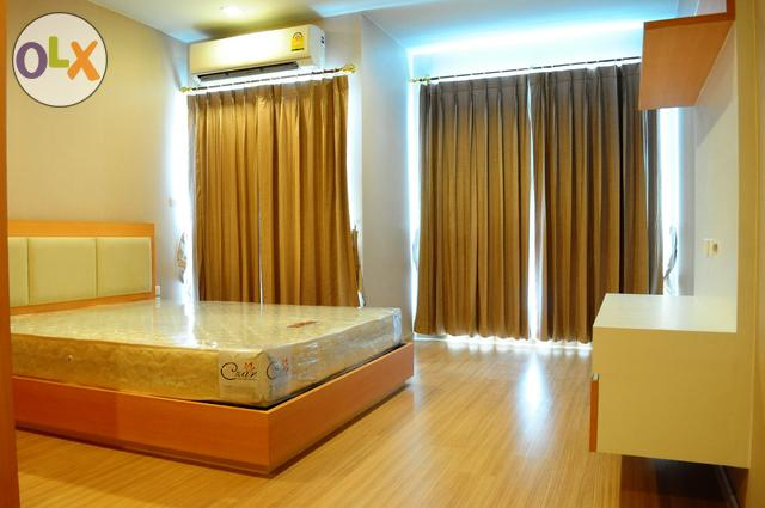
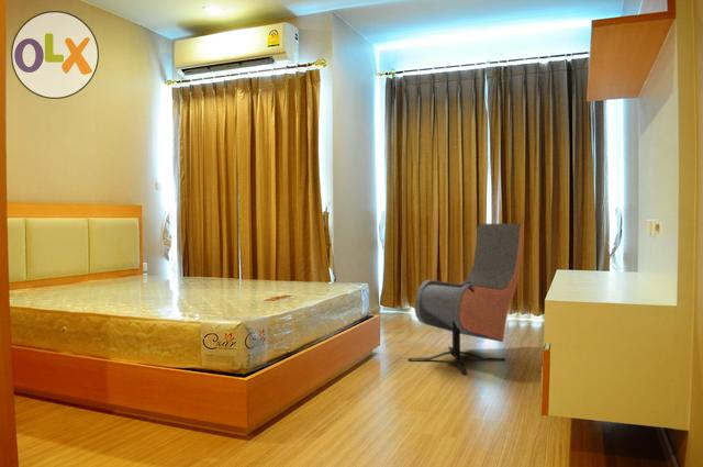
+ armchair [406,223,524,376]
